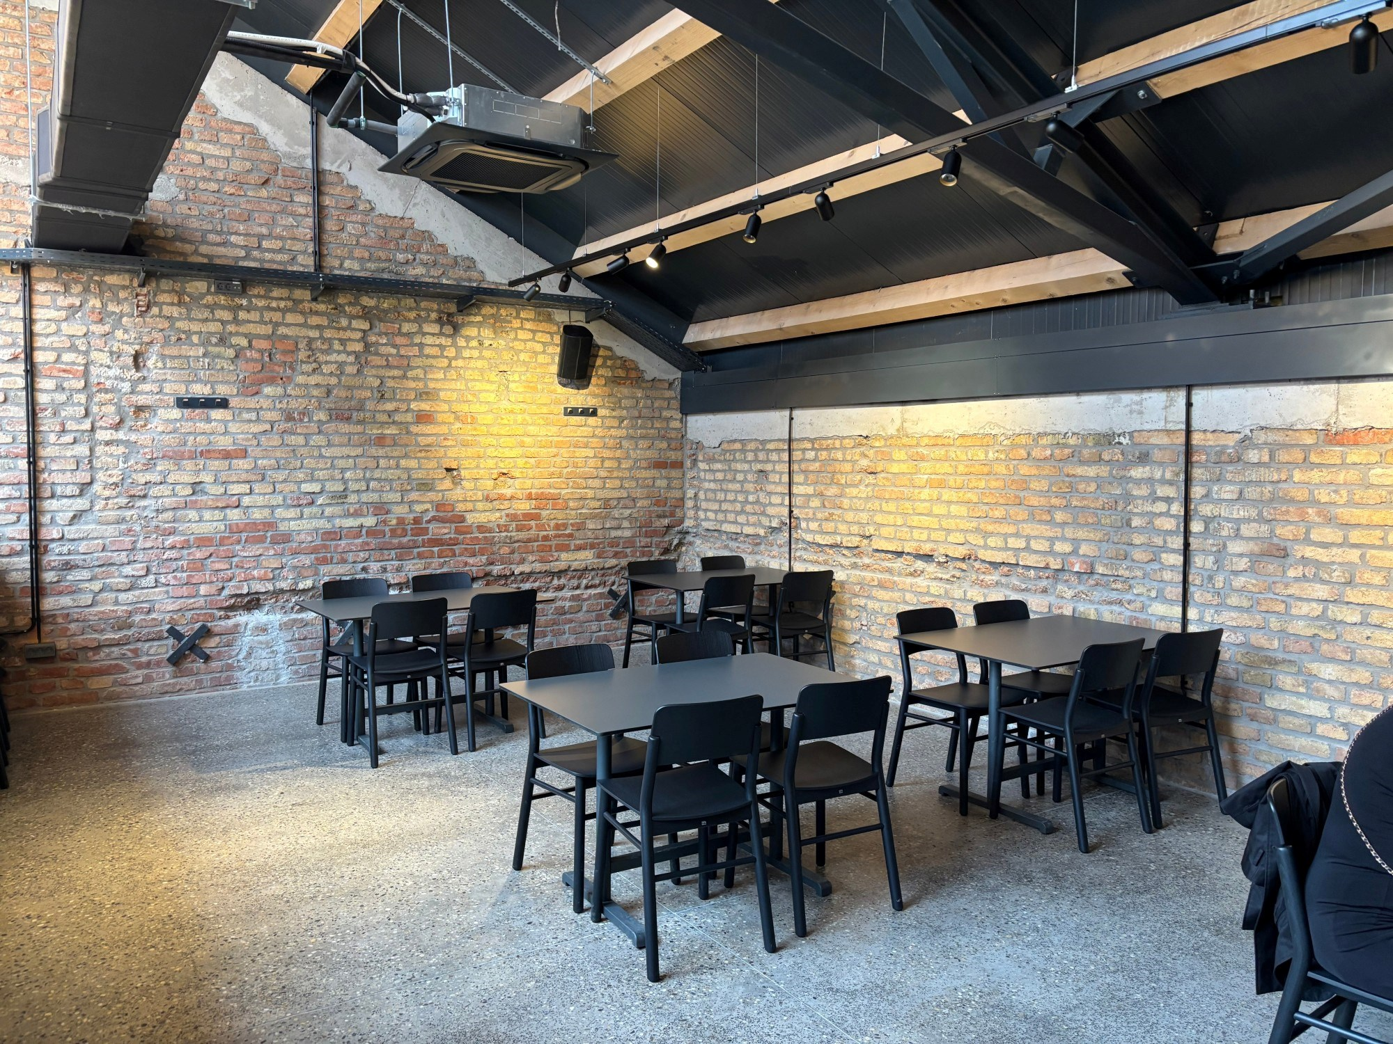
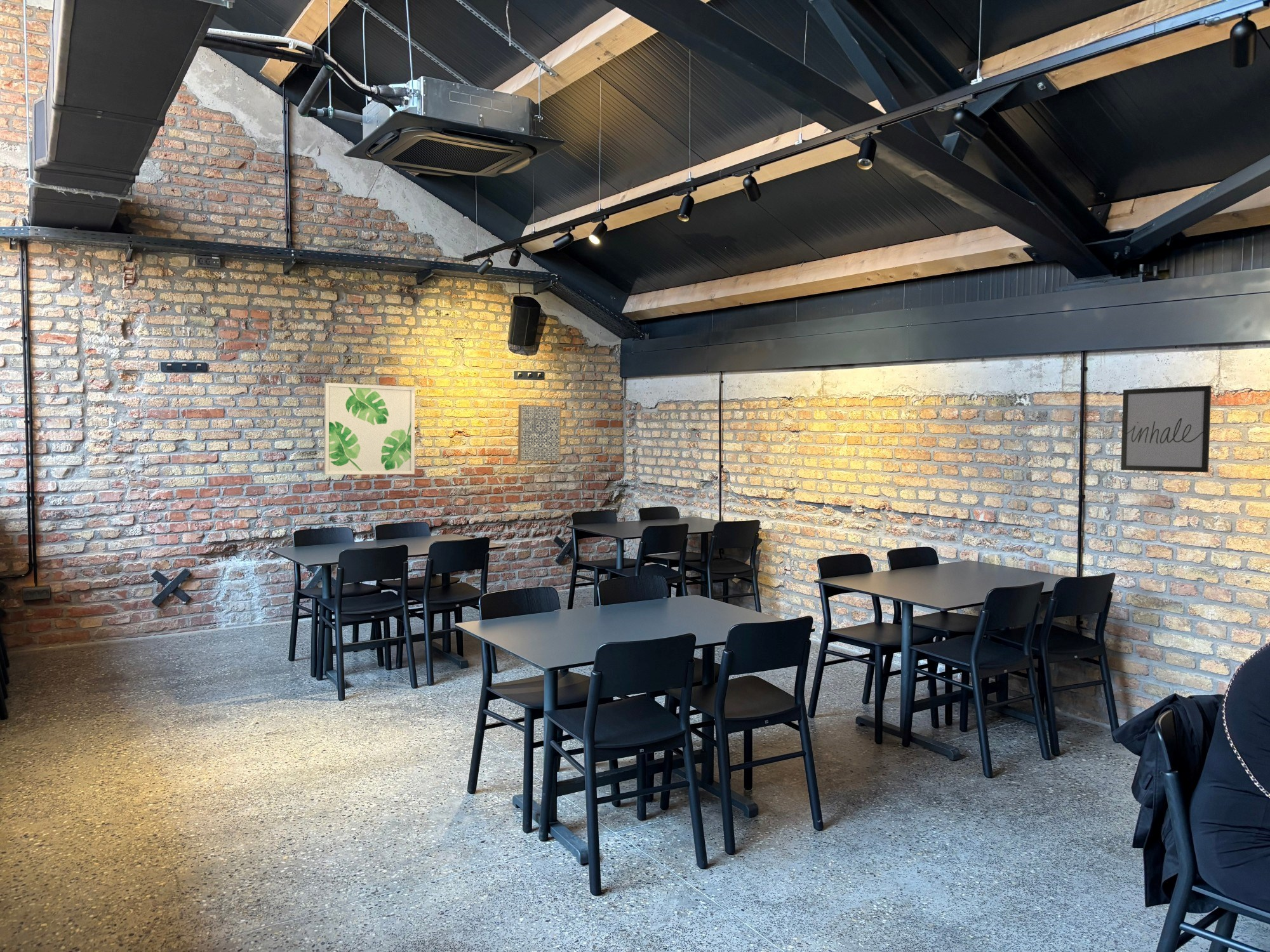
+ wall art [323,382,416,475]
+ wall art [1120,385,1212,473]
+ wall art [518,404,561,462]
